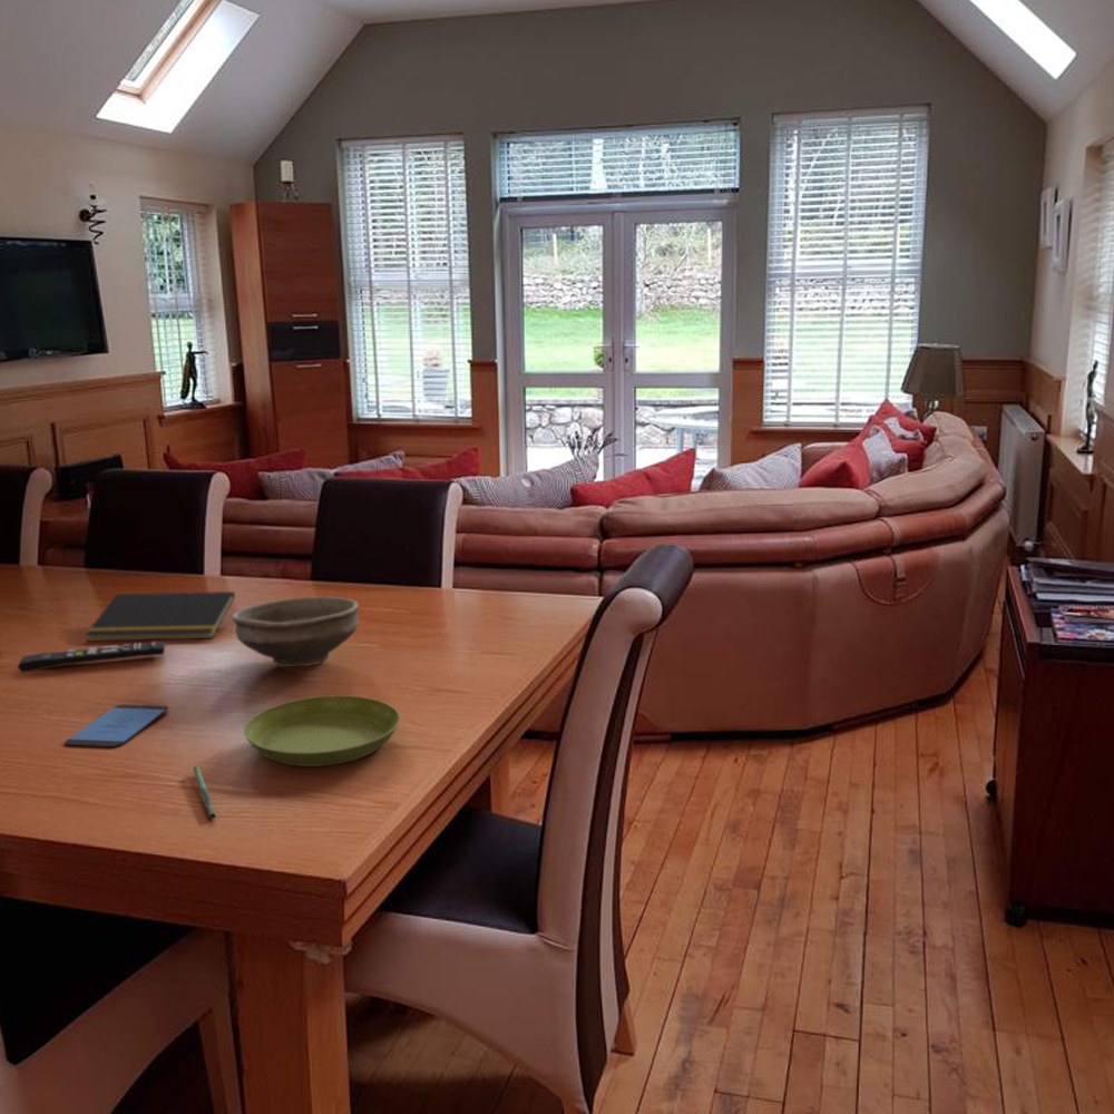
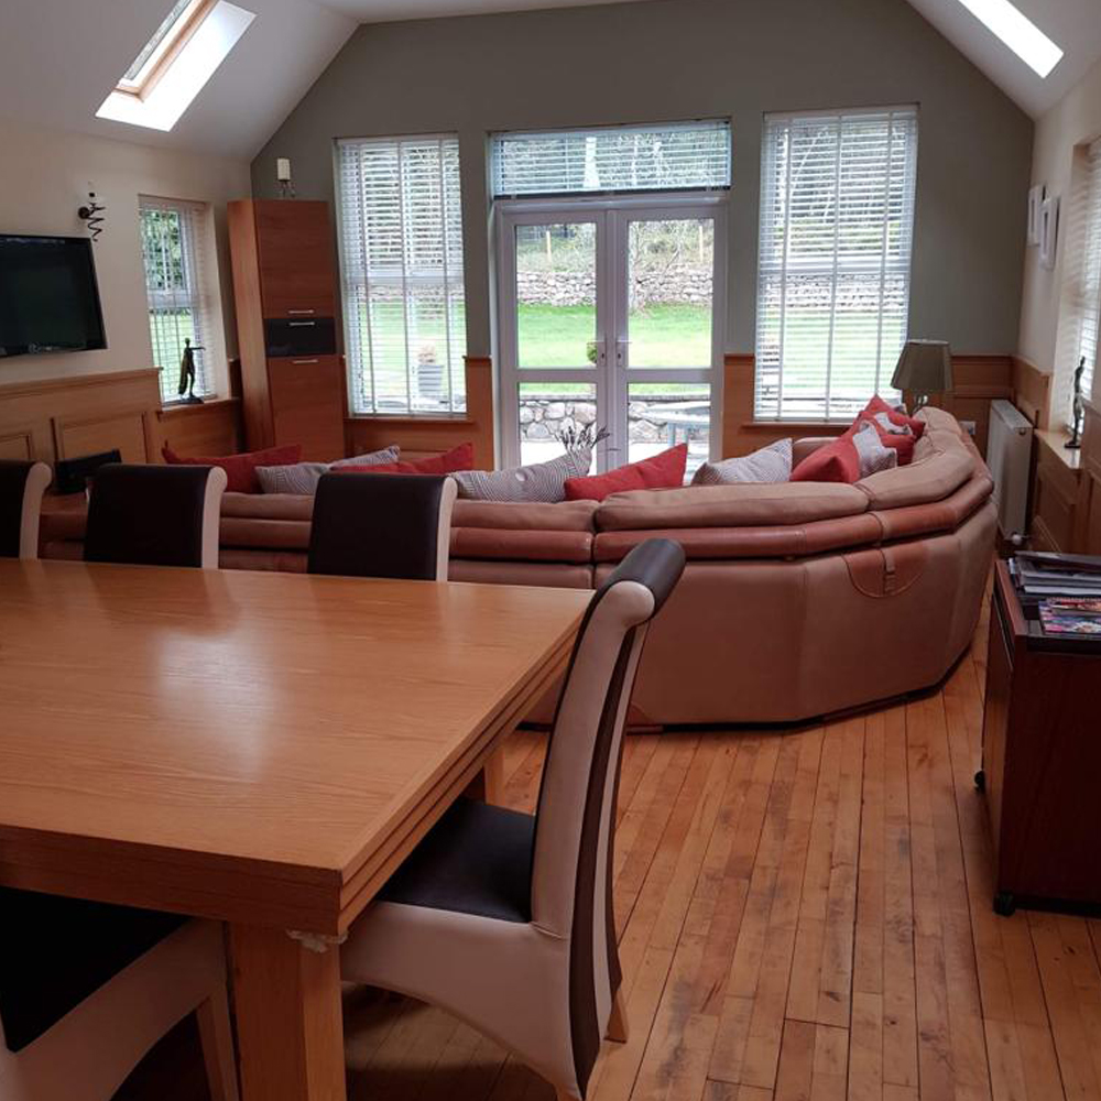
- saucer [243,694,401,768]
- remote control [17,641,166,674]
- smartphone [63,703,169,749]
- notepad [84,590,236,642]
- bowl [231,596,360,667]
- pen [193,764,217,820]
